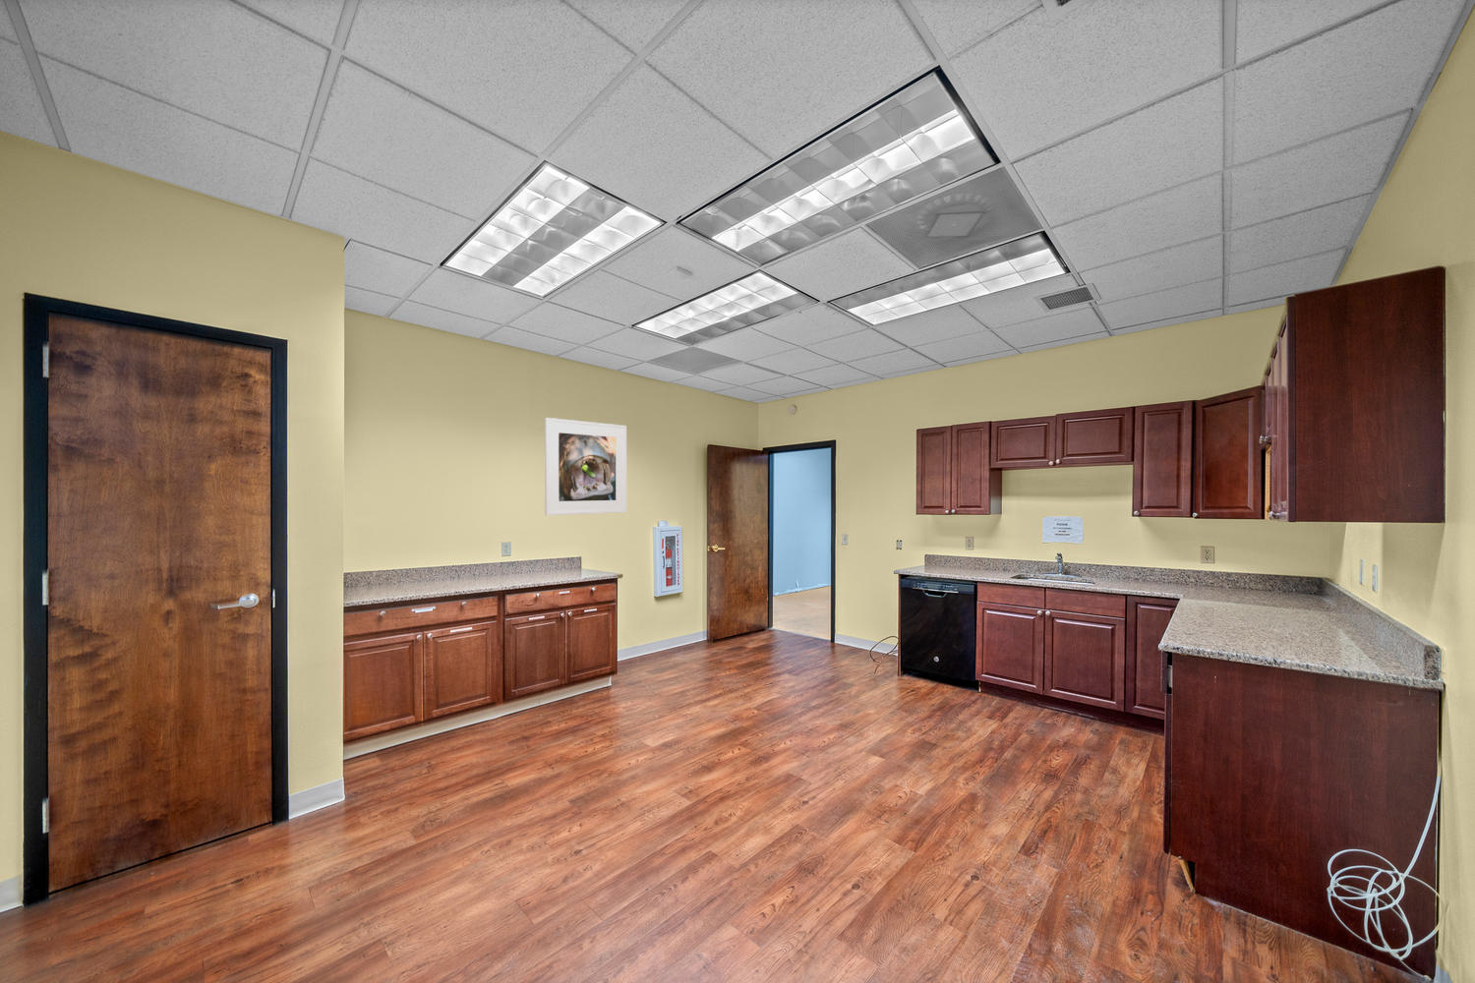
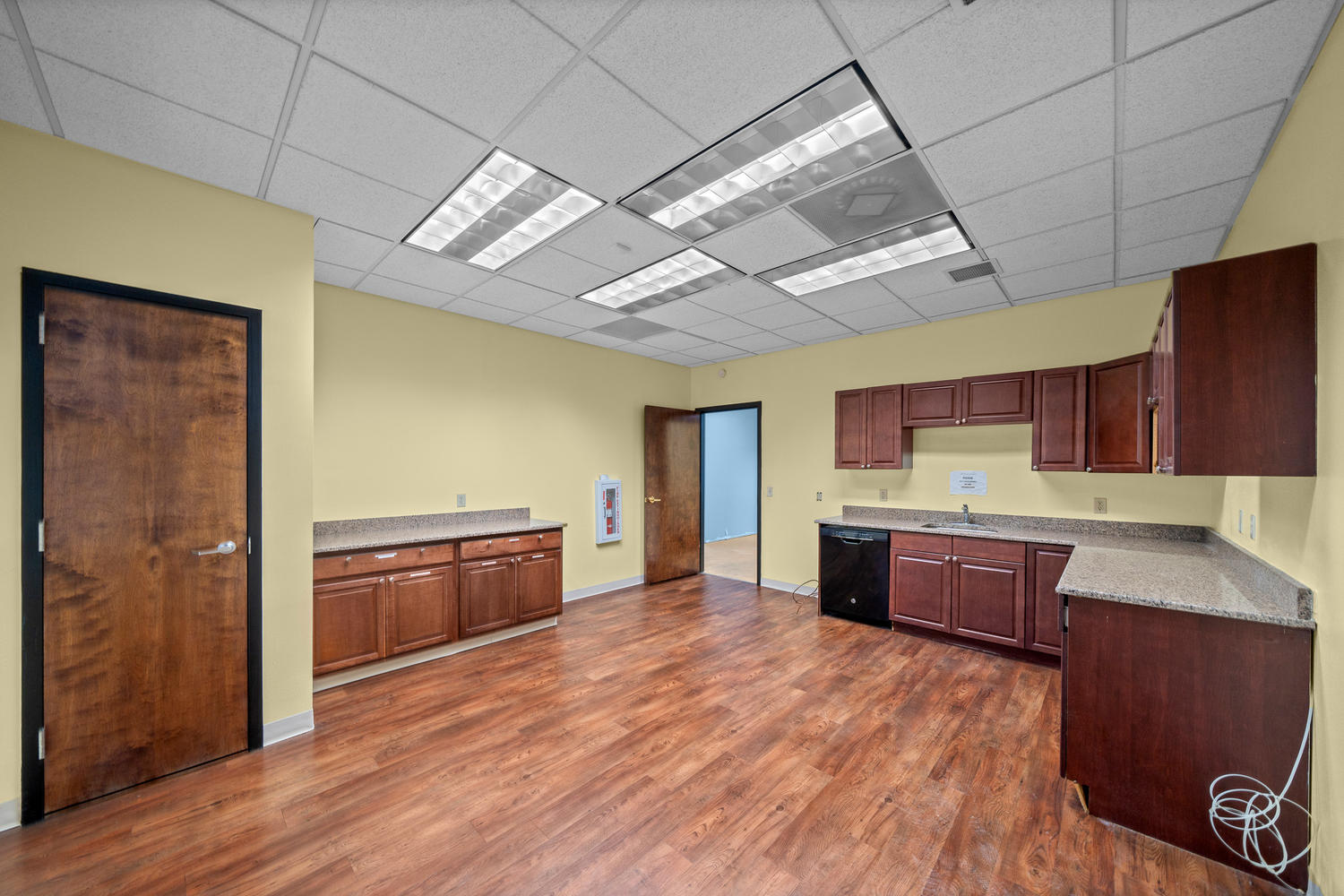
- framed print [543,417,628,516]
